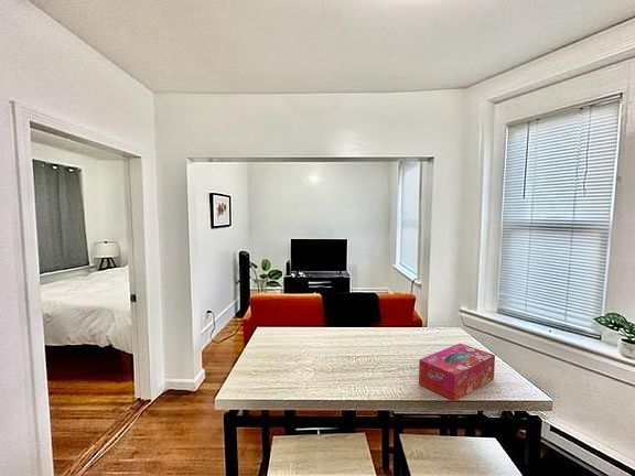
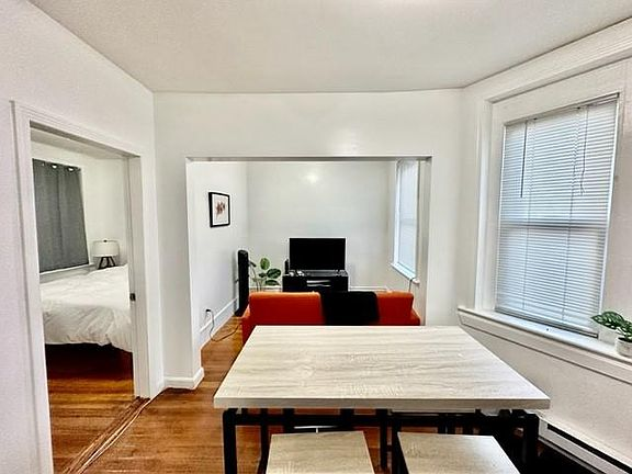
- tissue box [418,343,496,402]
